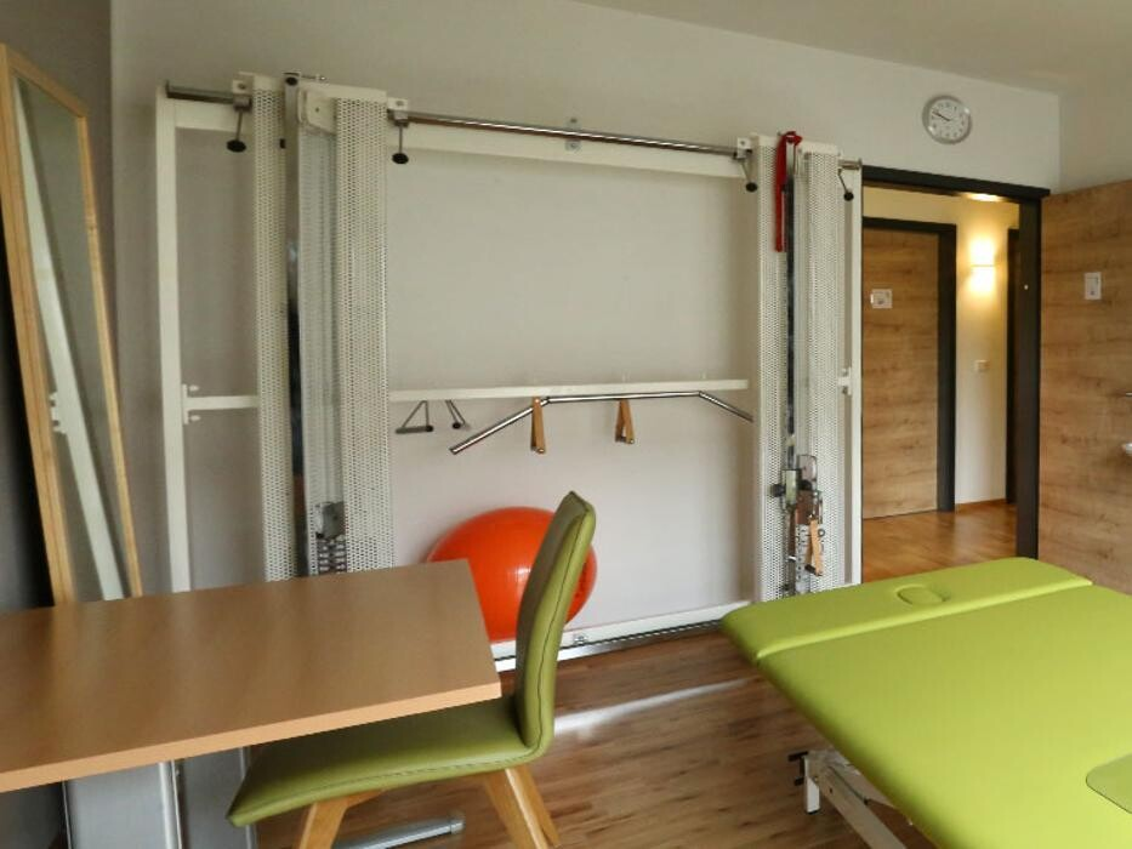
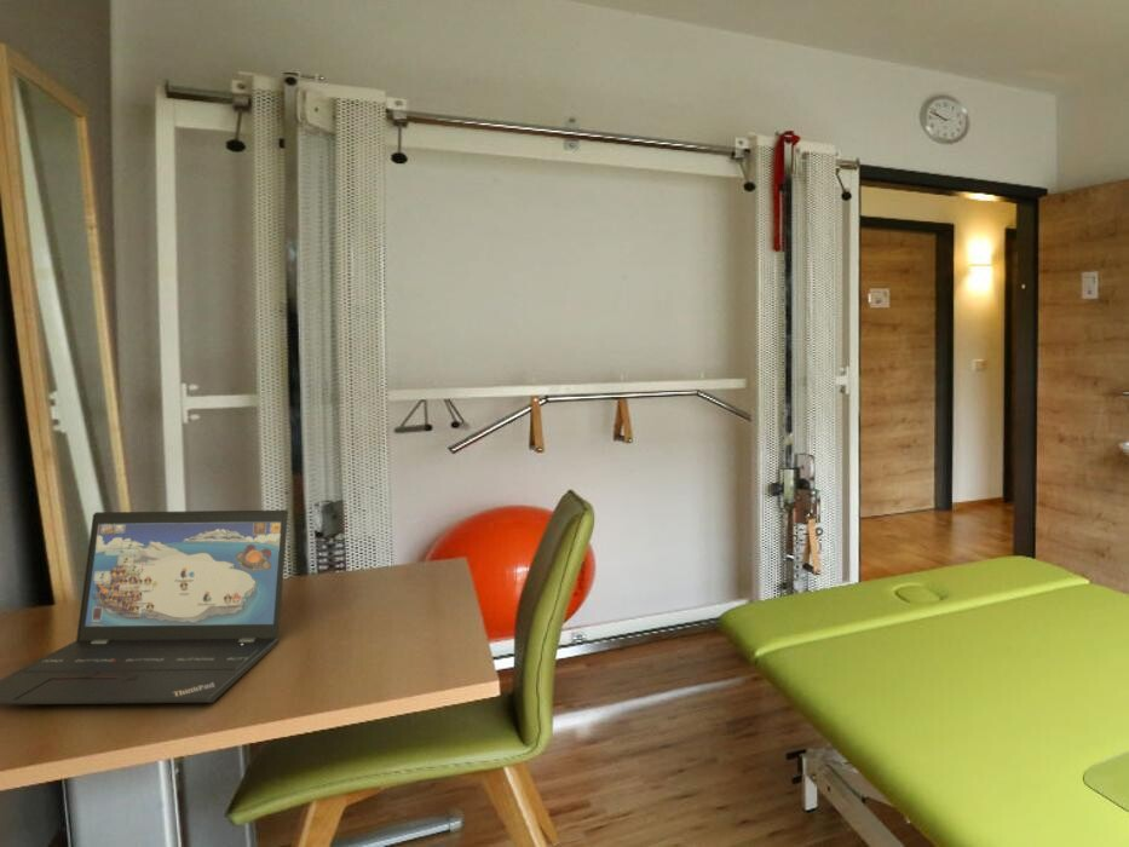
+ laptop [0,509,289,705]
